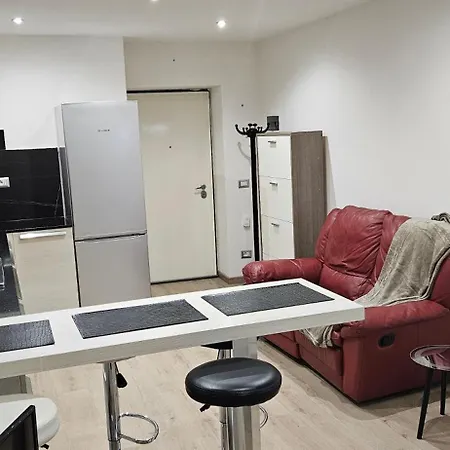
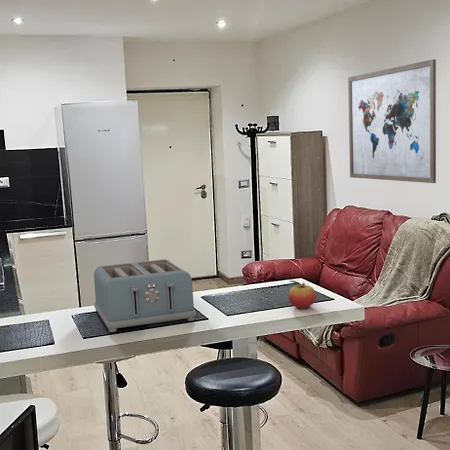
+ toaster [93,258,197,333]
+ wall art [347,58,437,184]
+ fruit [287,280,317,310]
